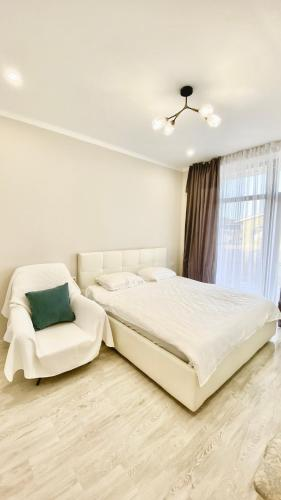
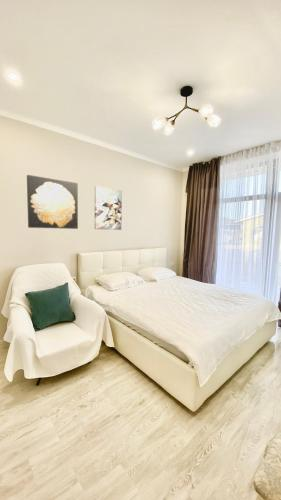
+ wall art [94,185,123,231]
+ wall art [26,174,79,230]
